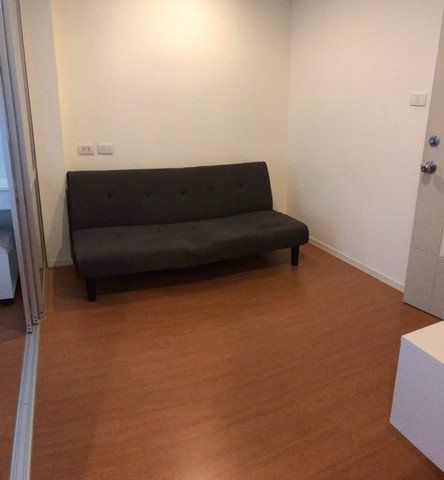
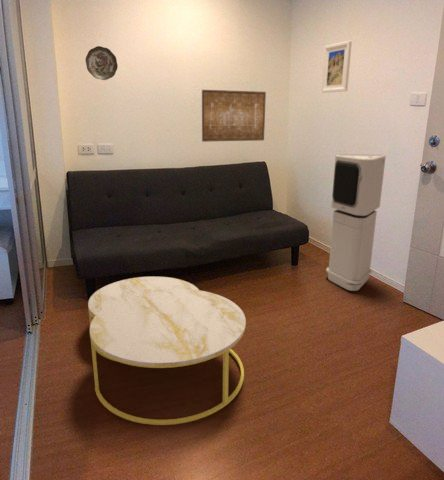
+ coffee table [87,276,247,426]
+ air purifier [325,153,387,292]
+ decorative plate [85,45,119,81]
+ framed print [321,40,353,94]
+ wall art [201,89,267,143]
